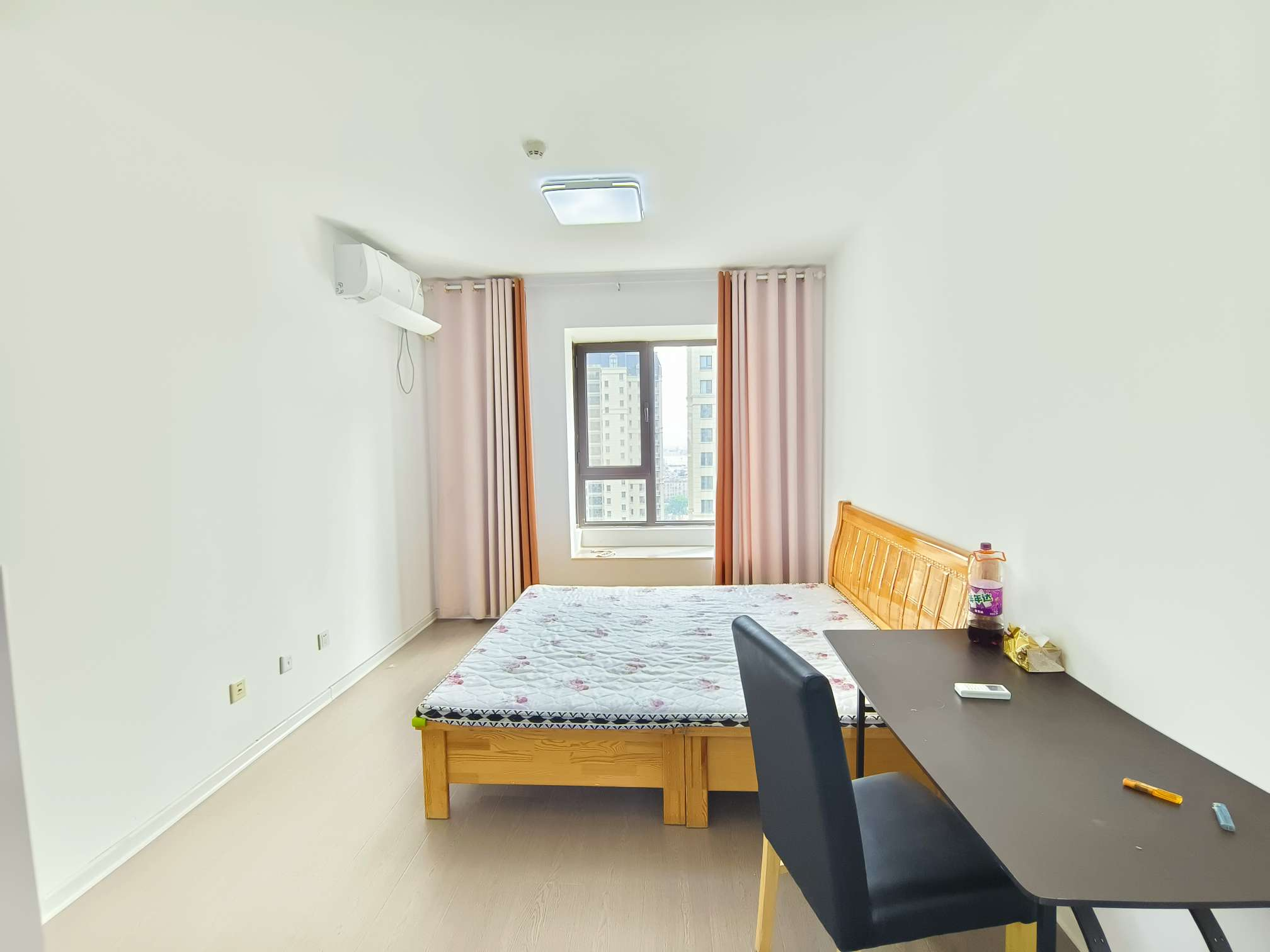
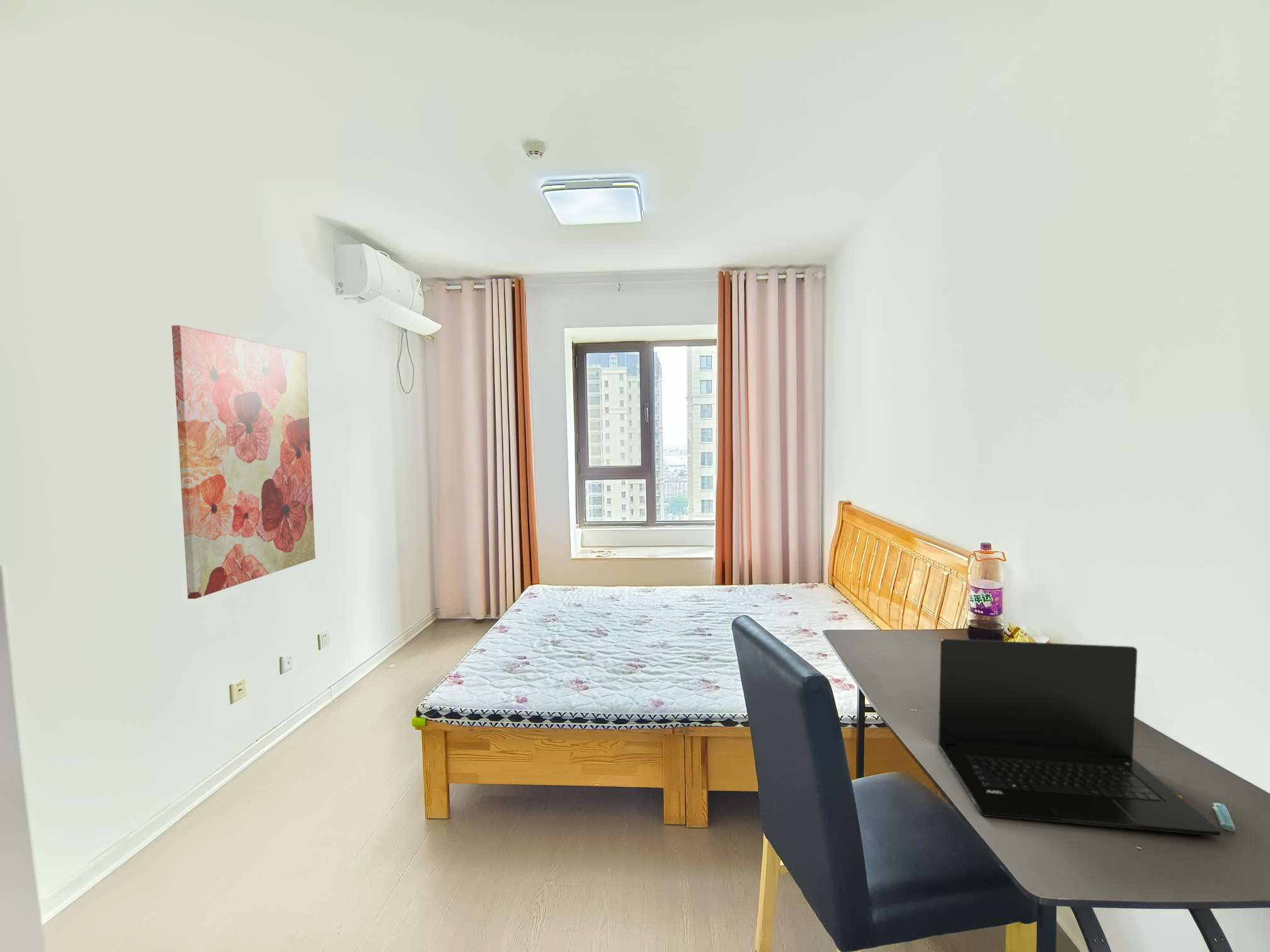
+ laptop [938,638,1222,837]
+ wall art [171,325,316,599]
